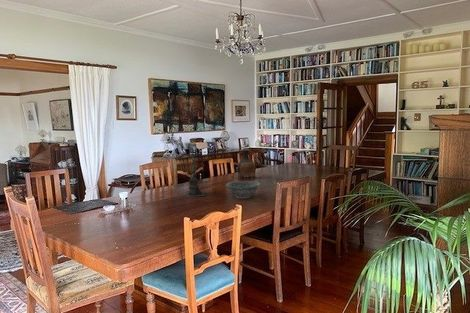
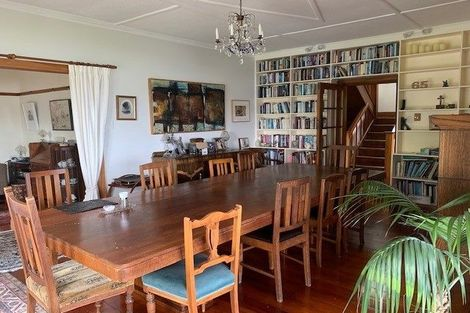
- vase [235,148,257,178]
- candle holder [185,153,207,198]
- decorative bowl [225,180,262,200]
